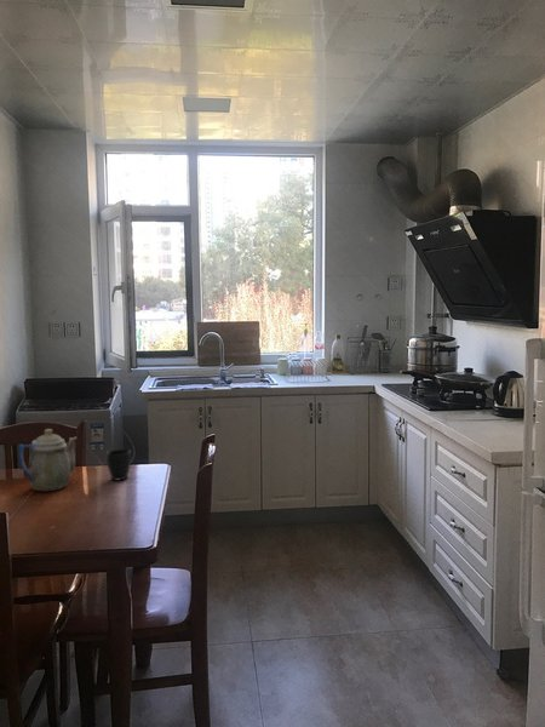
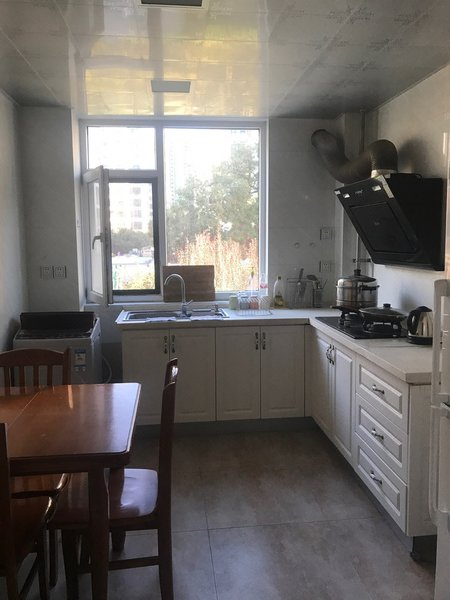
- teapot [18,428,78,492]
- mug [105,448,132,481]
